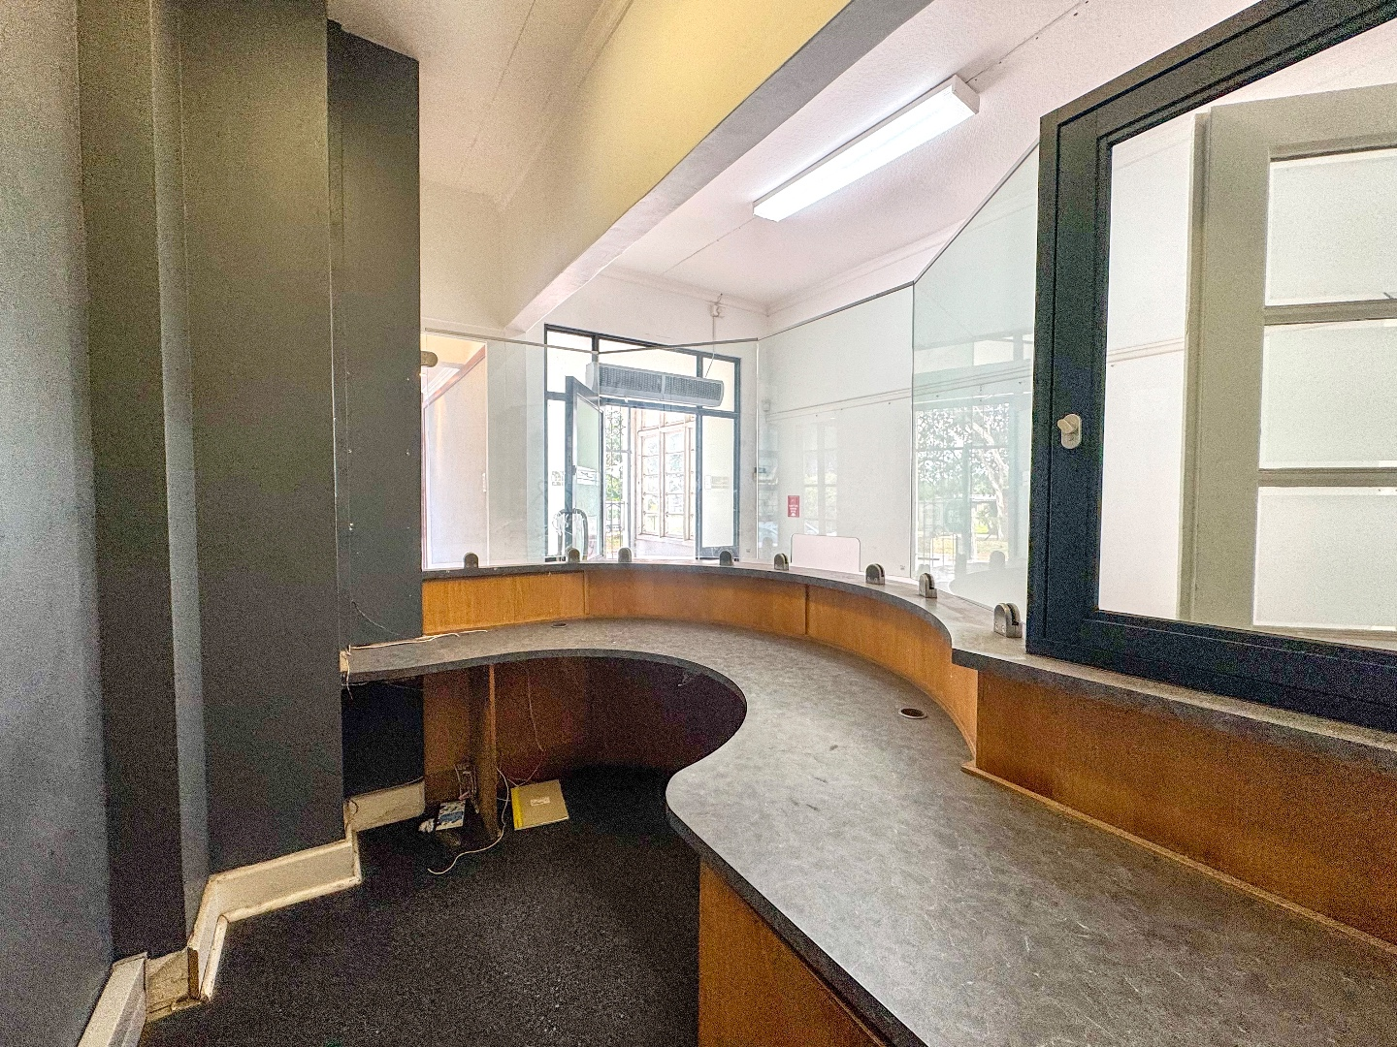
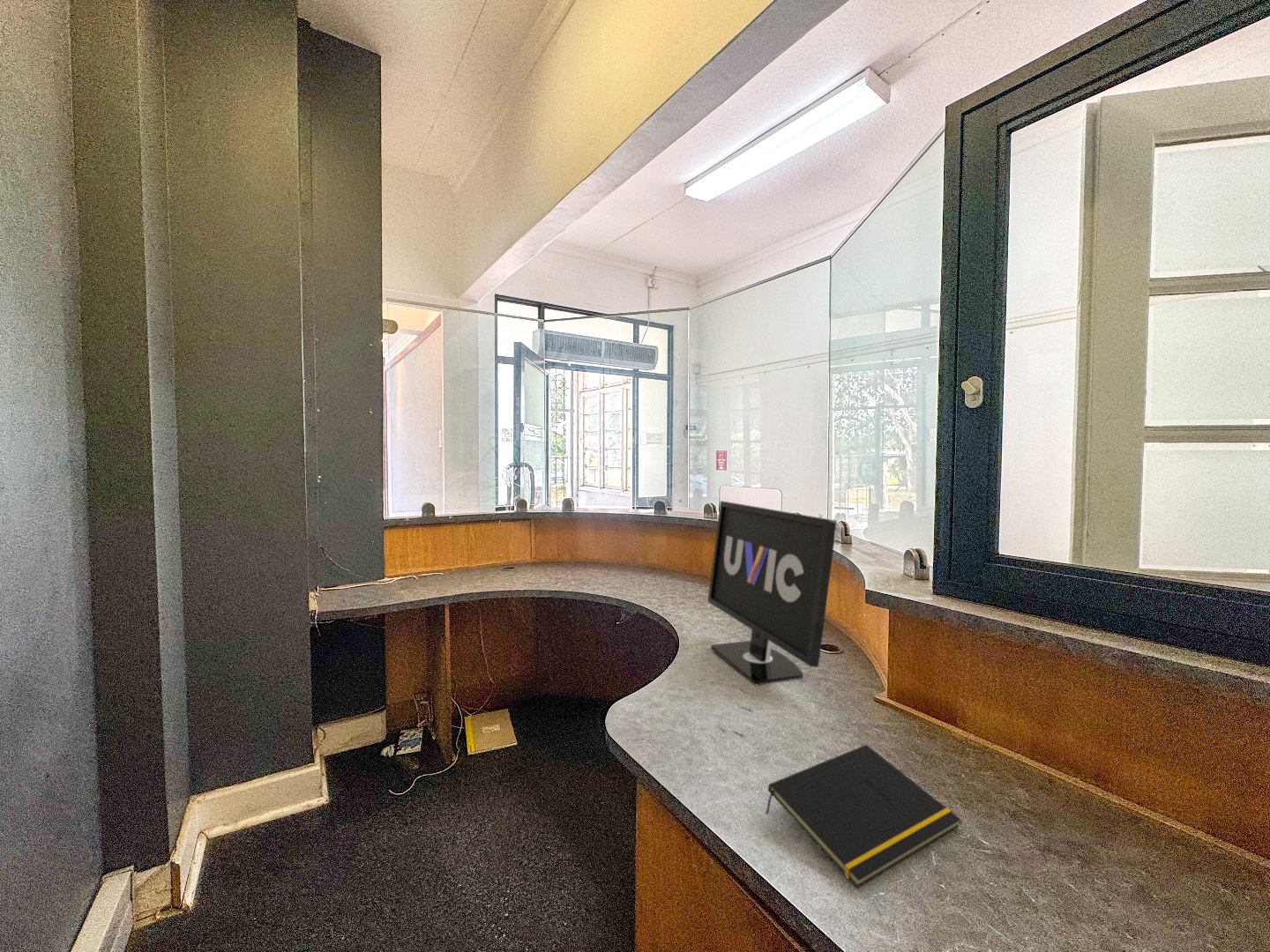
+ monitor [706,500,838,686]
+ notepad [765,744,961,889]
